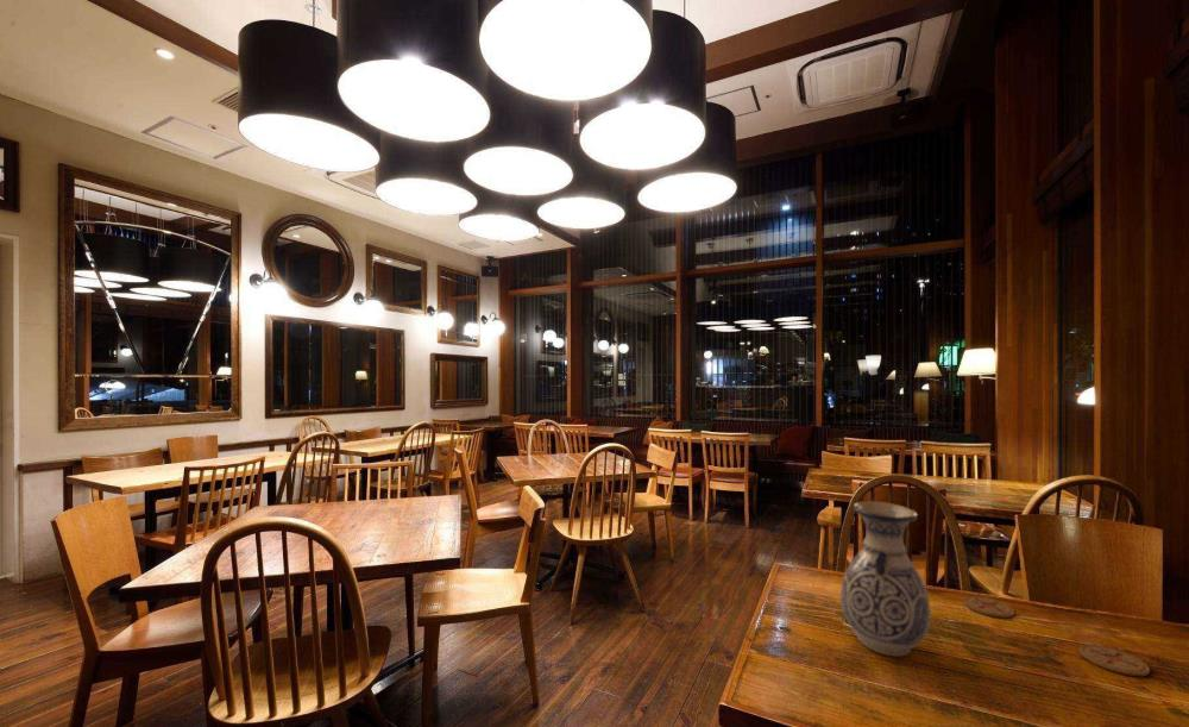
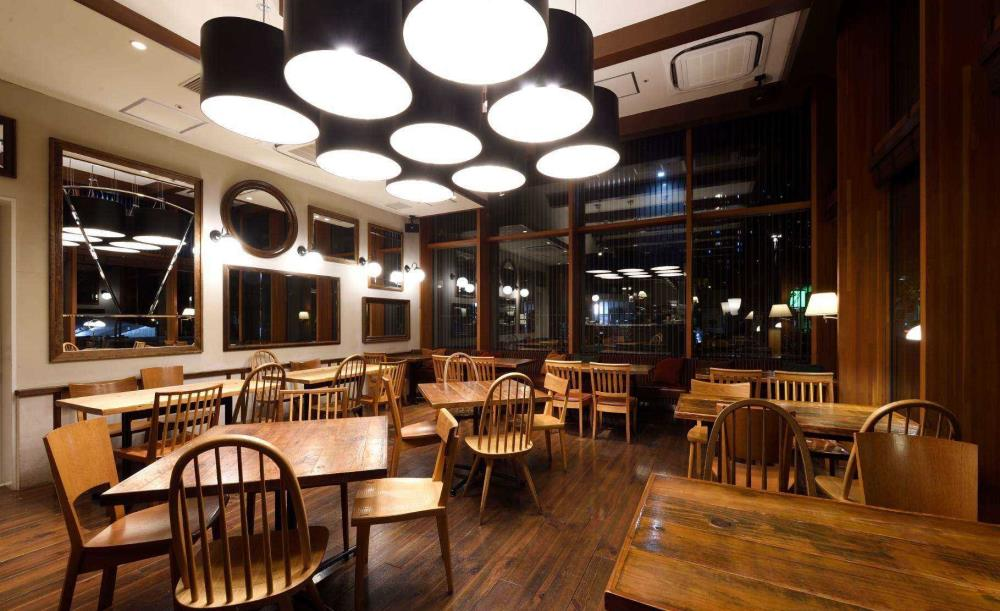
- coaster [963,595,1015,619]
- coaster [1078,644,1151,677]
- vase [839,500,932,657]
